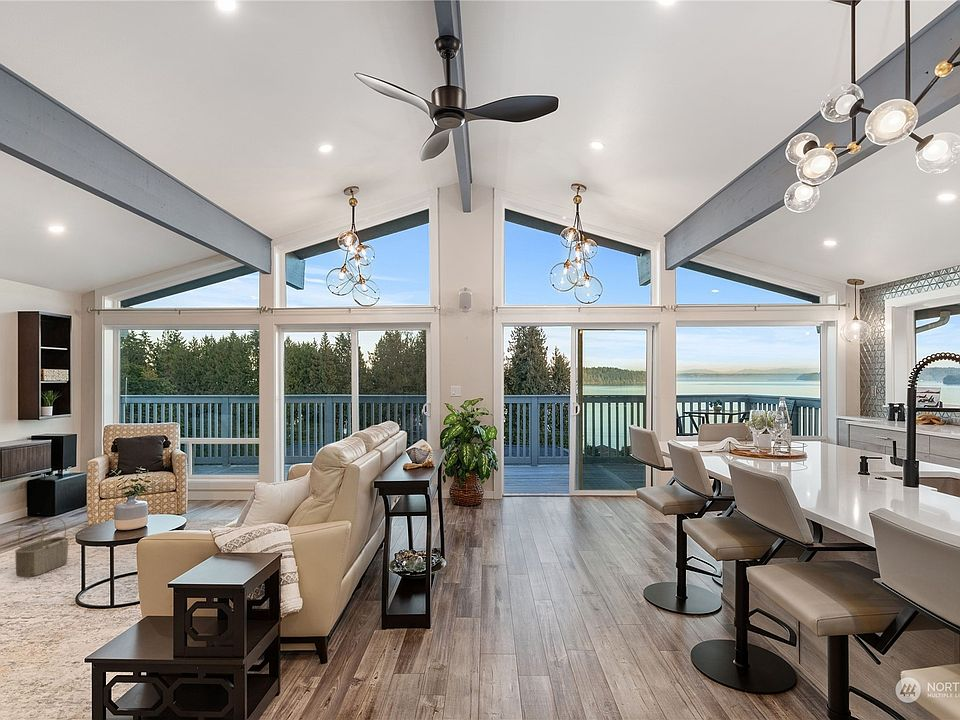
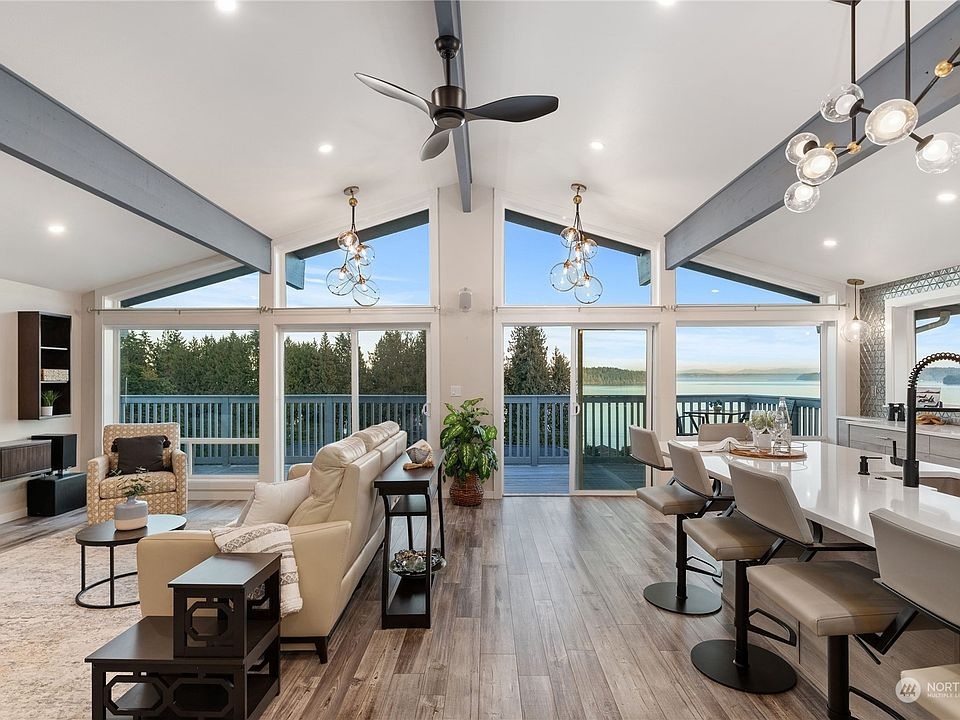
- wicker basket [14,517,69,578]
